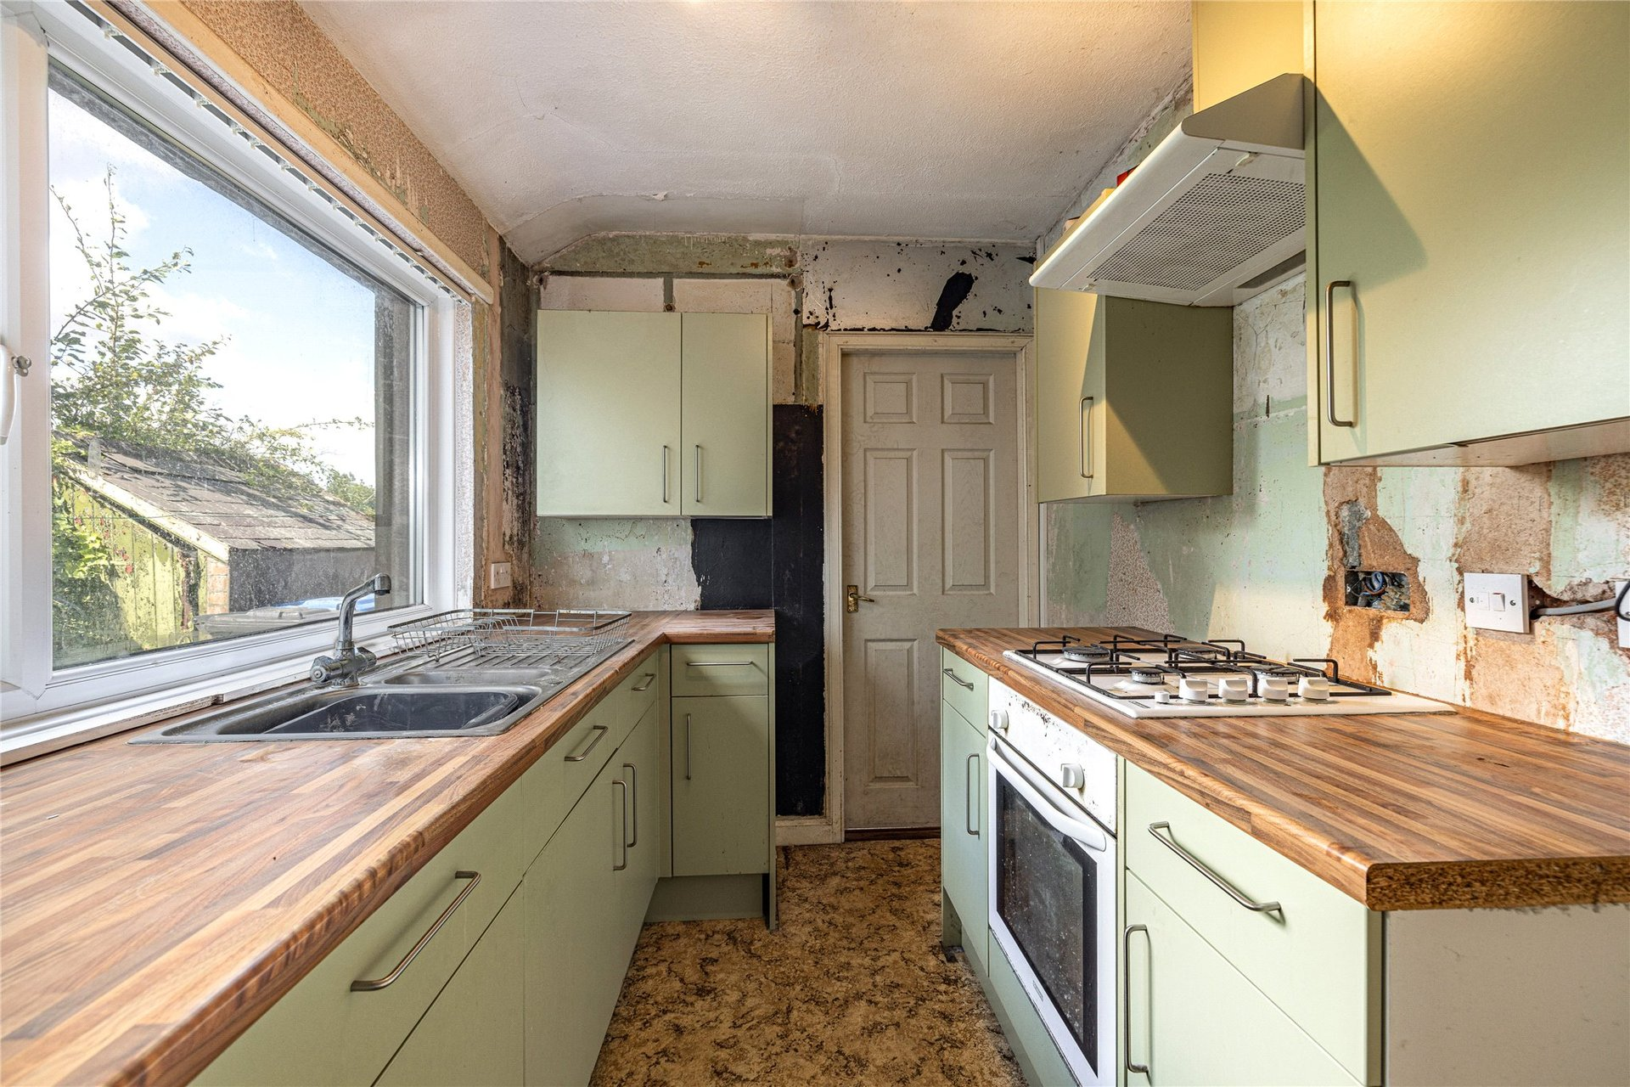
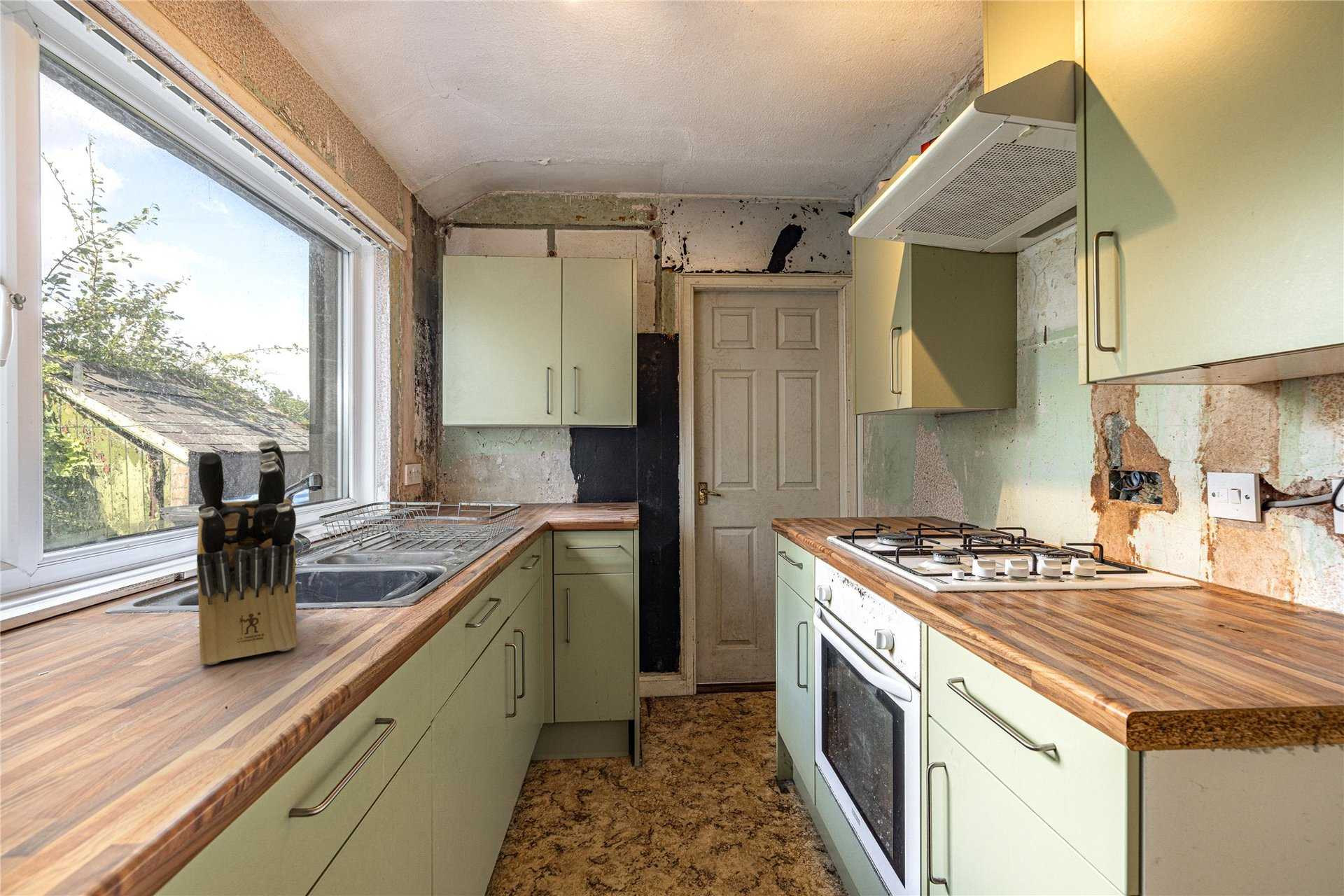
+ knife block [196,439,297,666]
